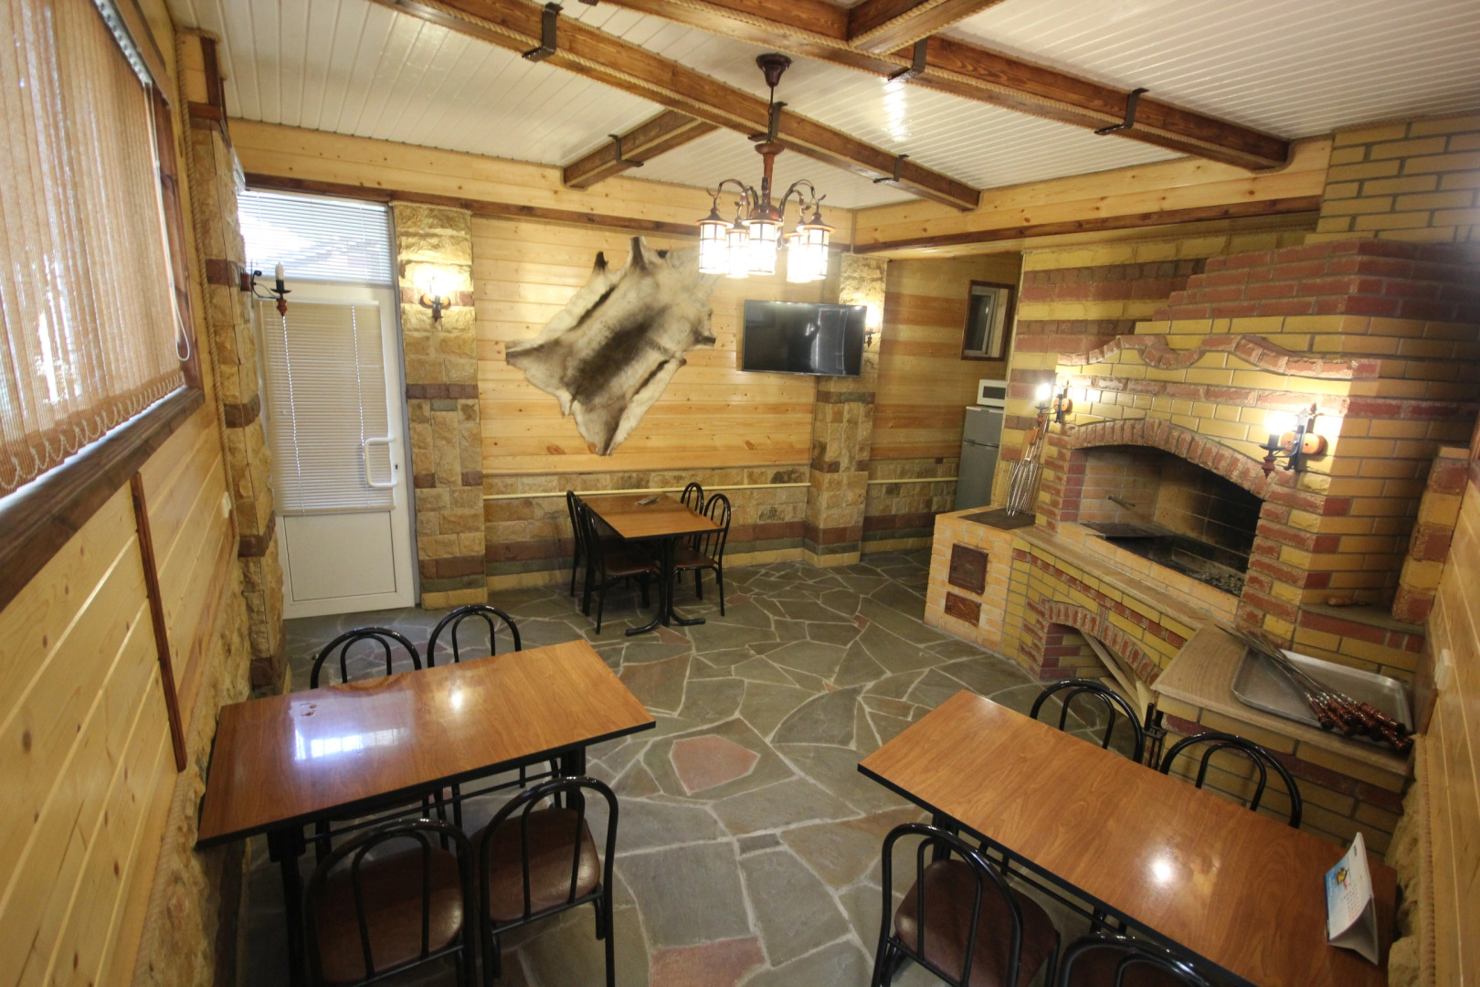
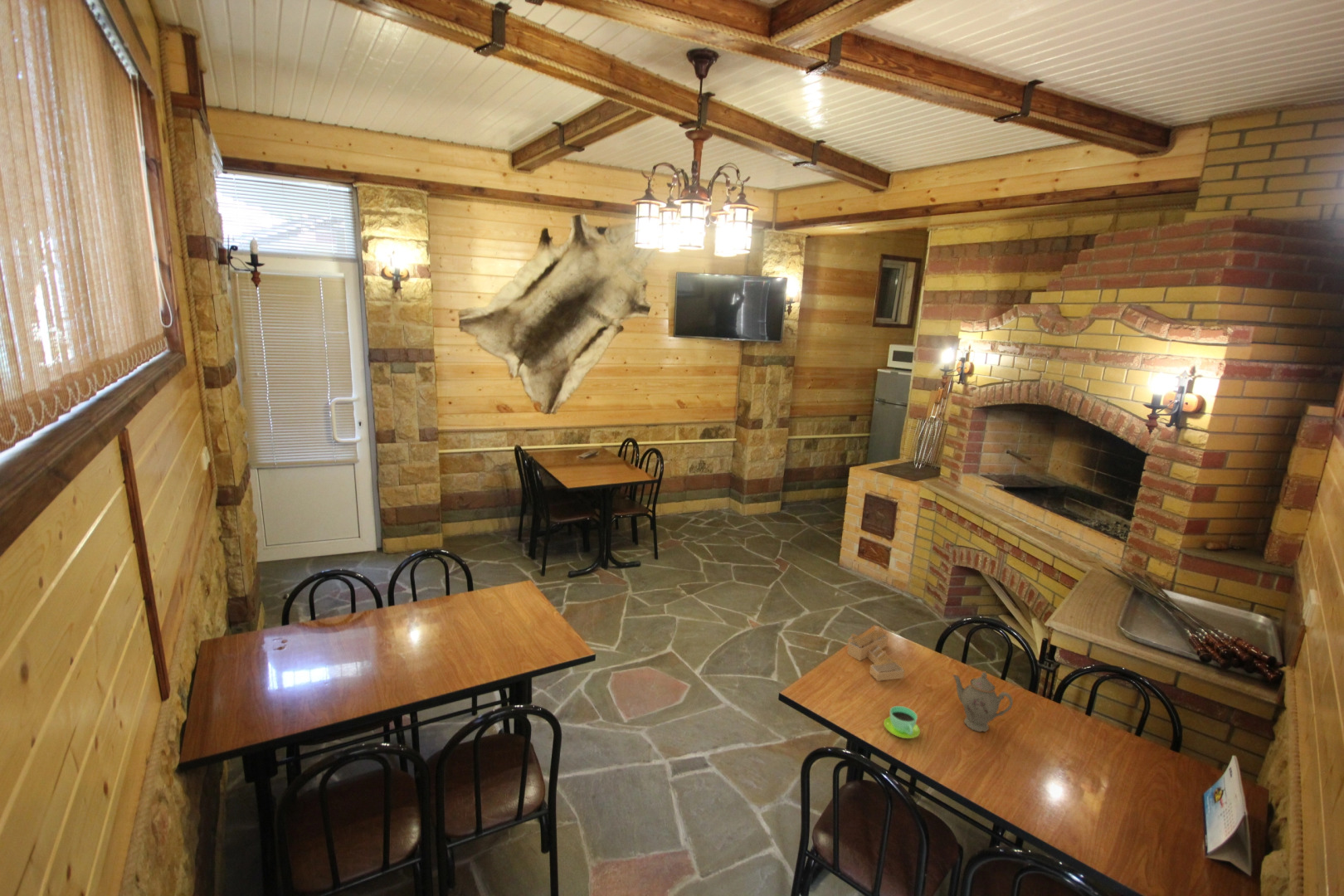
+ house frame [846,625,905,682]
+ cup [883,705,921,739]
+ chinaware [952,670,1014,733]
